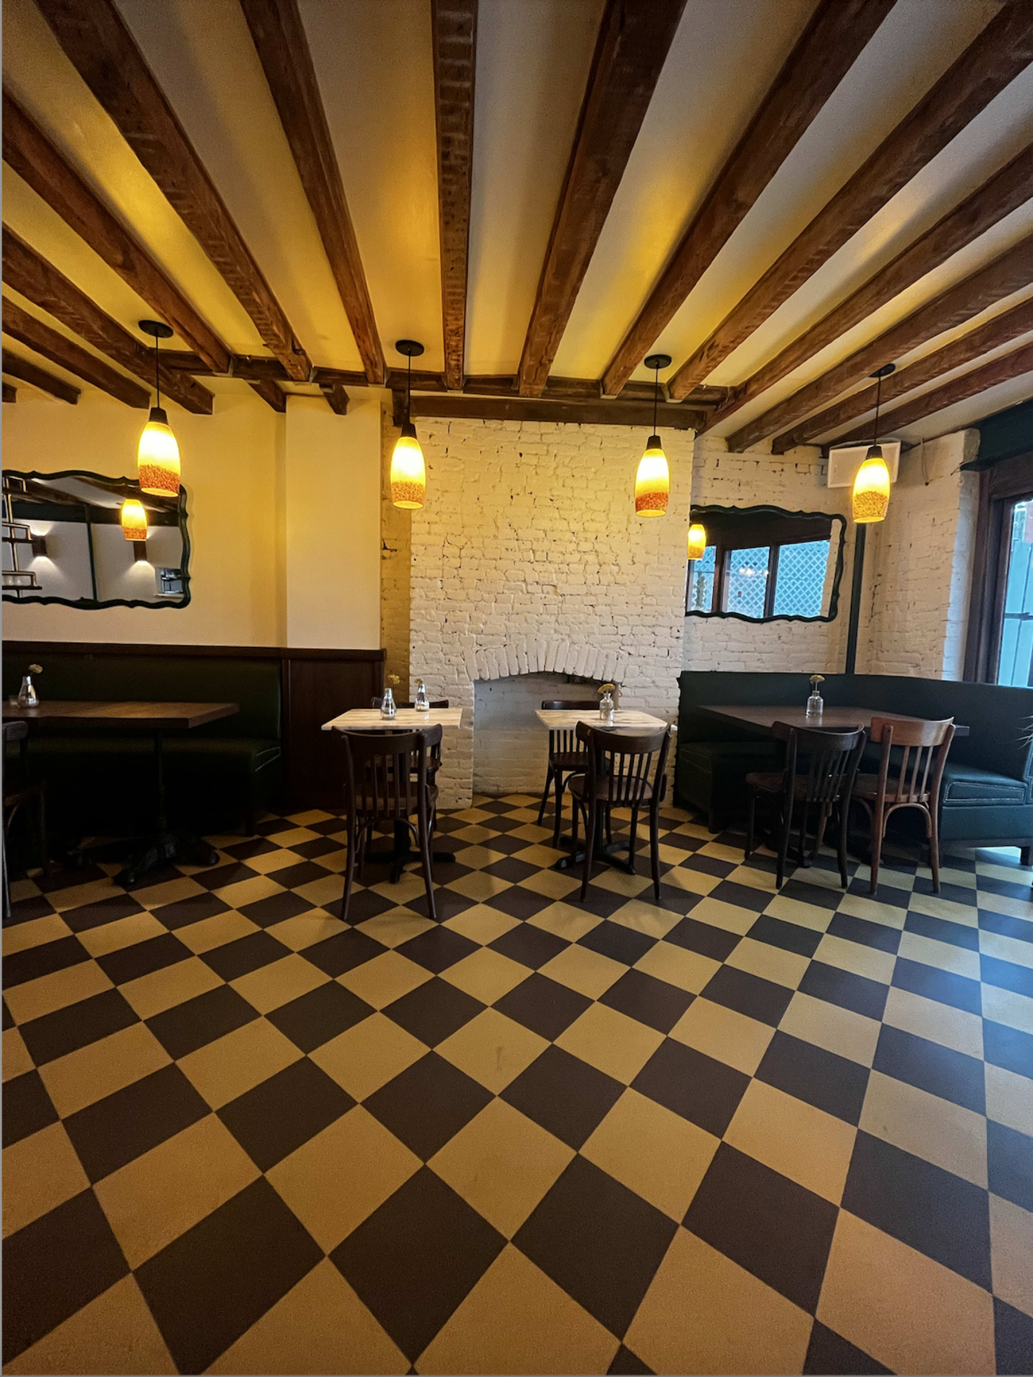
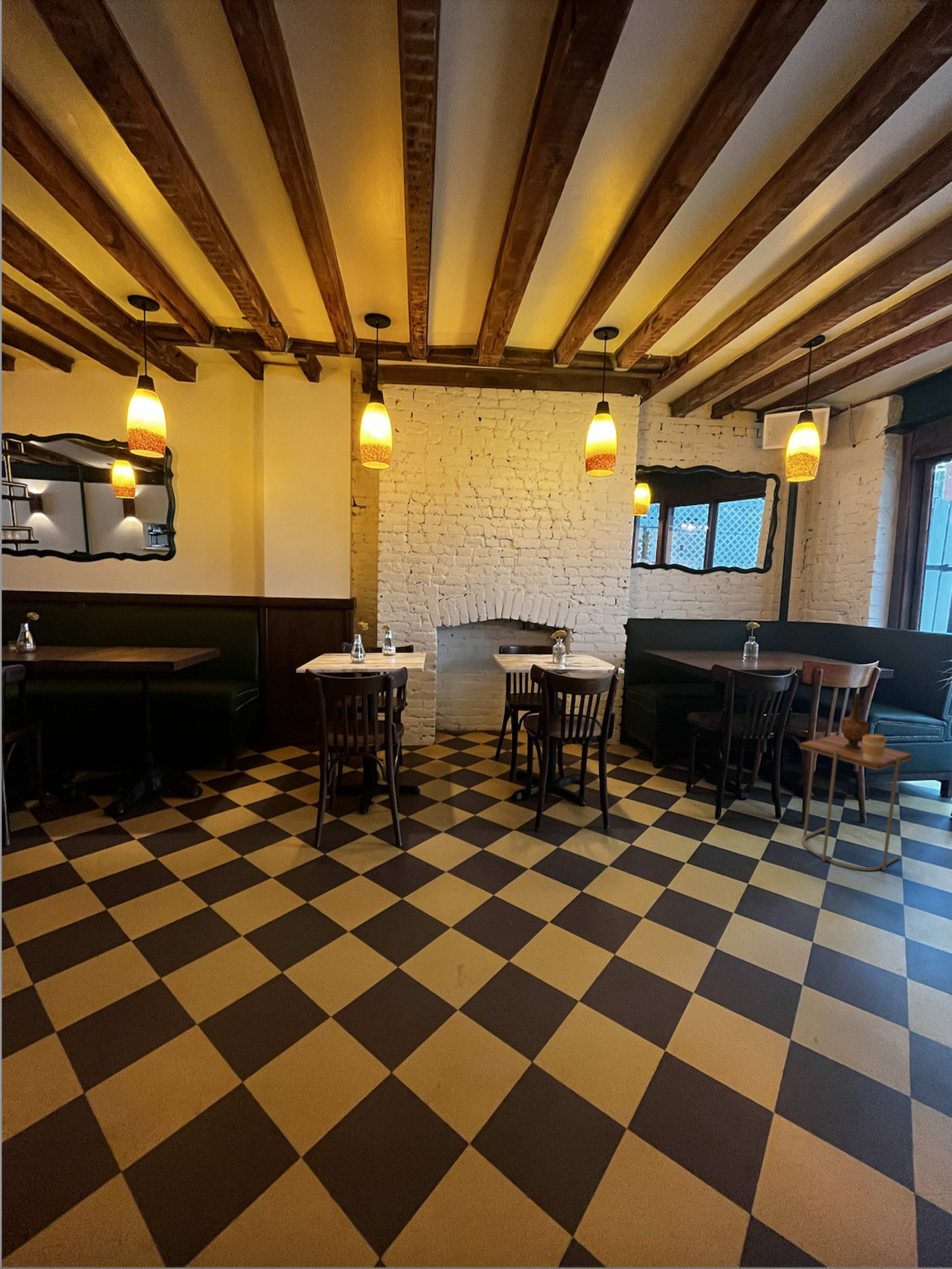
+ coffee cup [862,734,887,763]
+ side table [799,734,912,871]
+ vase [841,693,869,749]
